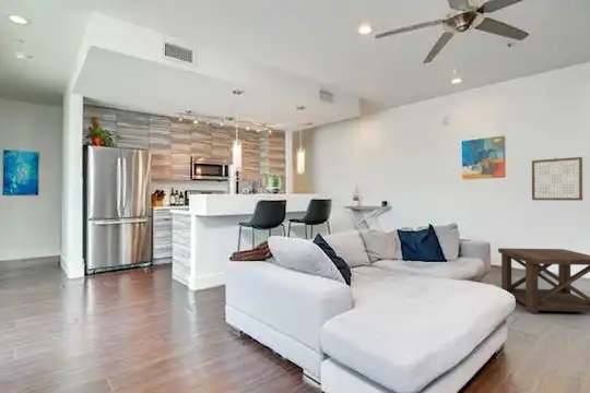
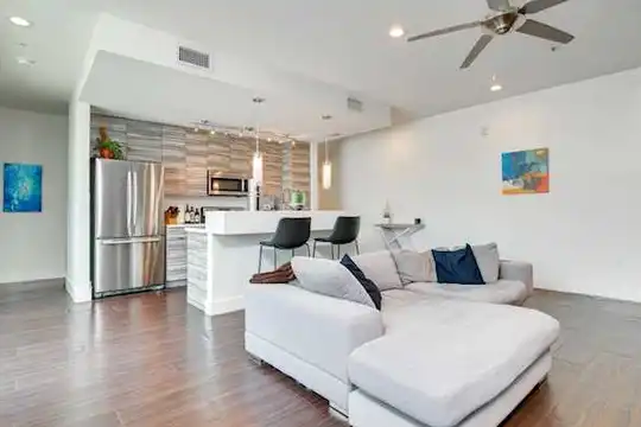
- side table [497,247,590,315]
- wall art [531,156,583,202]
